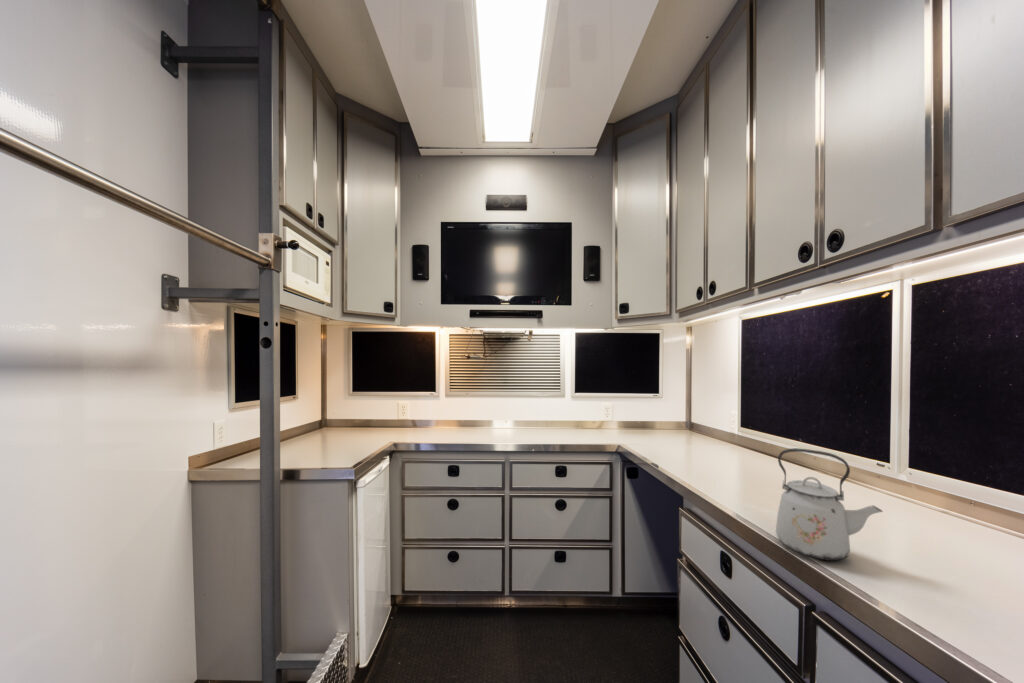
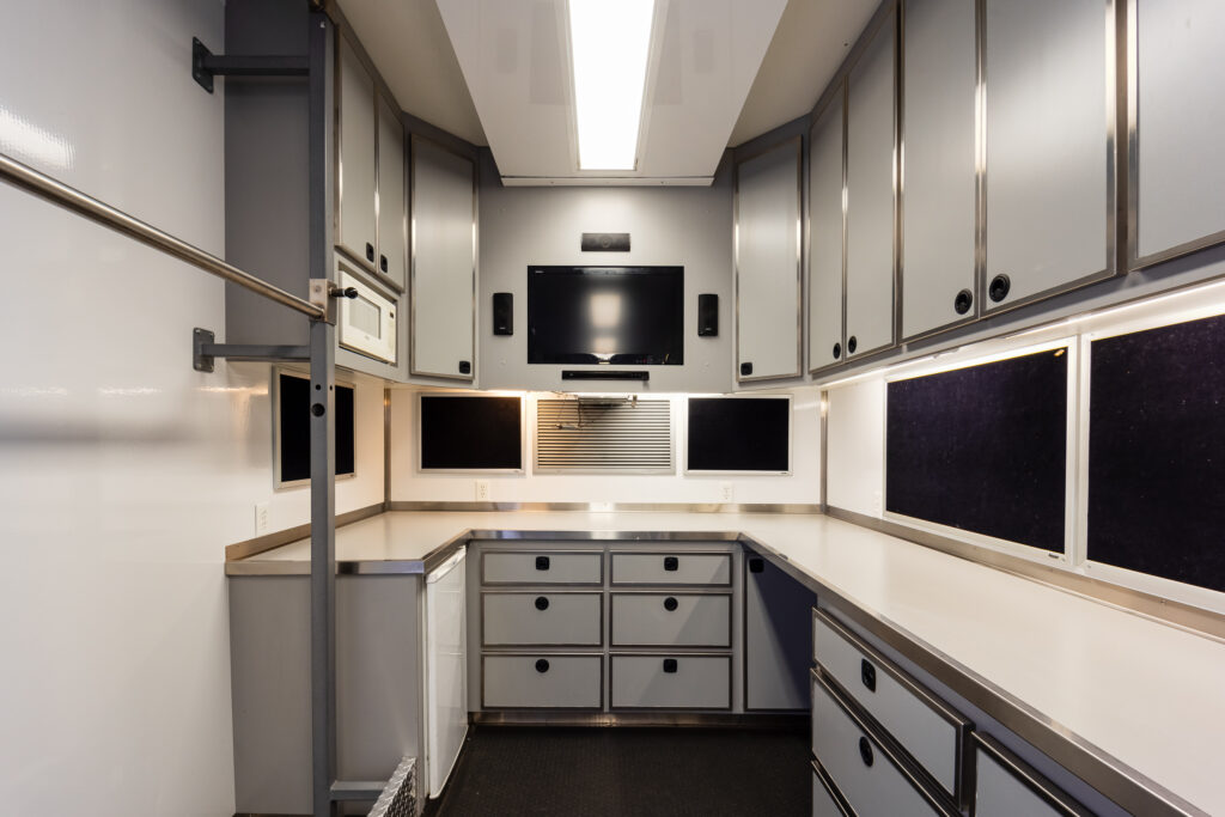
- kettle [775,447,884,562]
